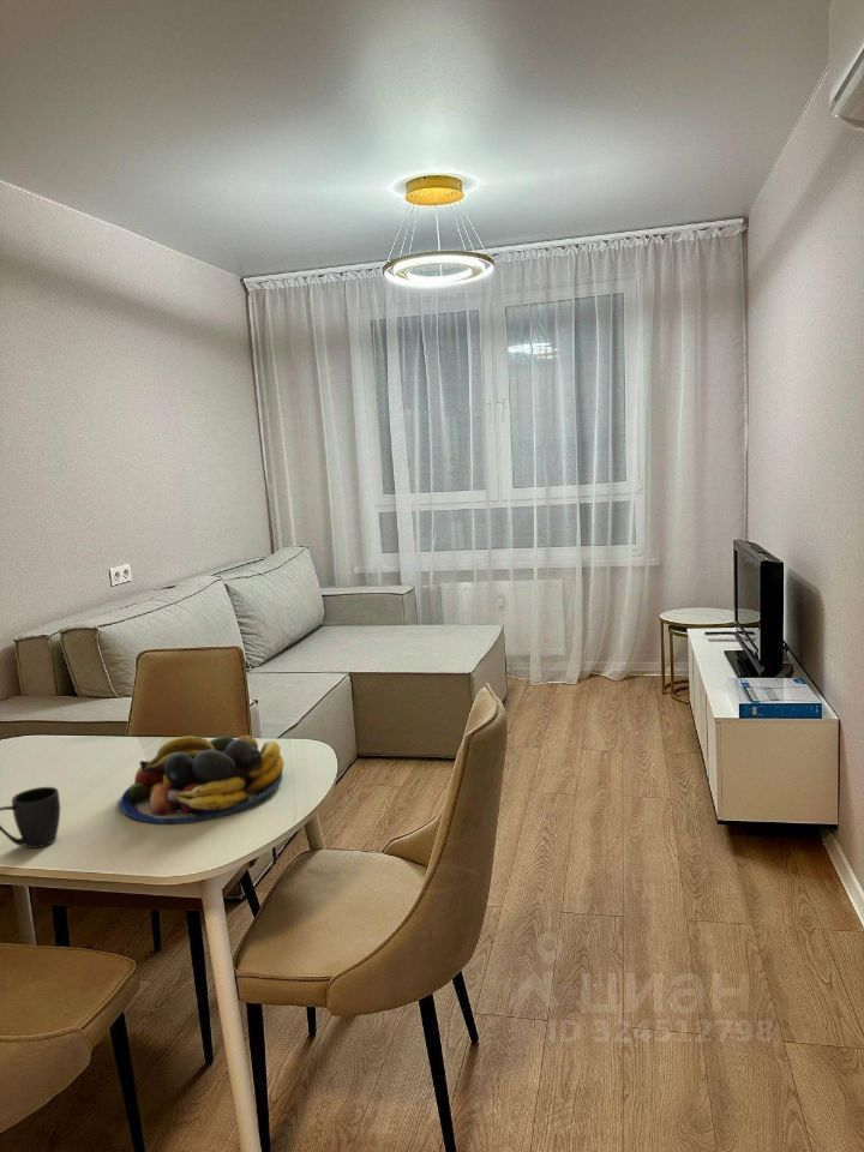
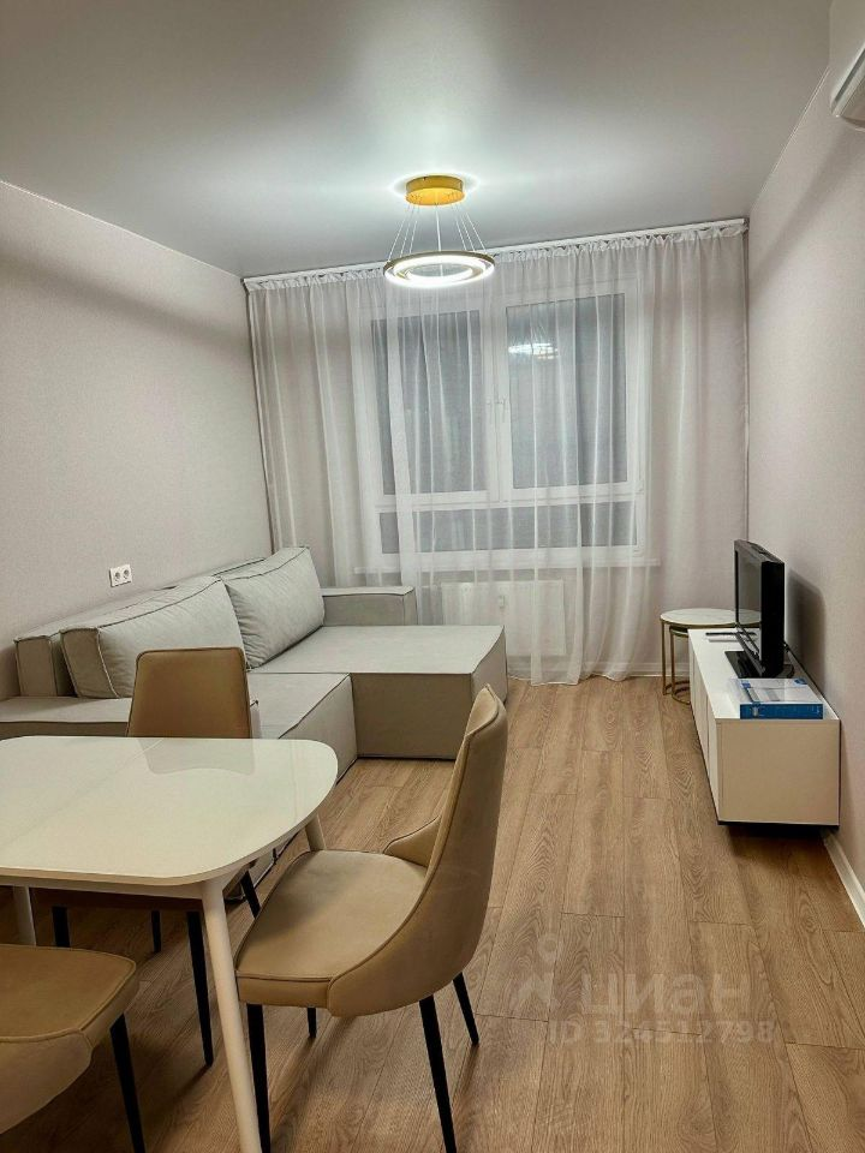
- mug [0,786,61,850]
- fruit bowl [118,734,286,824]
